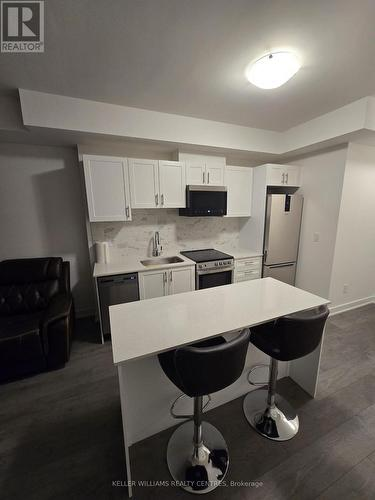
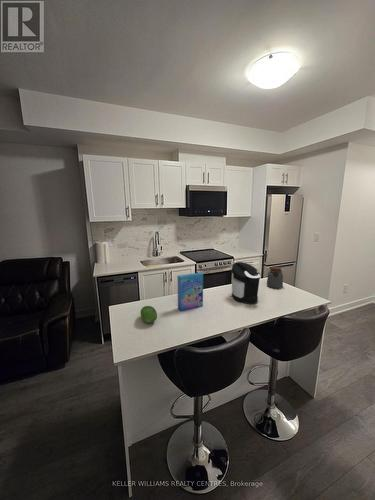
+ cereal box [177,272,204,312]
+ fruit [140,305,158,324]
+ jar [266,265,284,289]
+ coffee maker [231,261,261,305]
